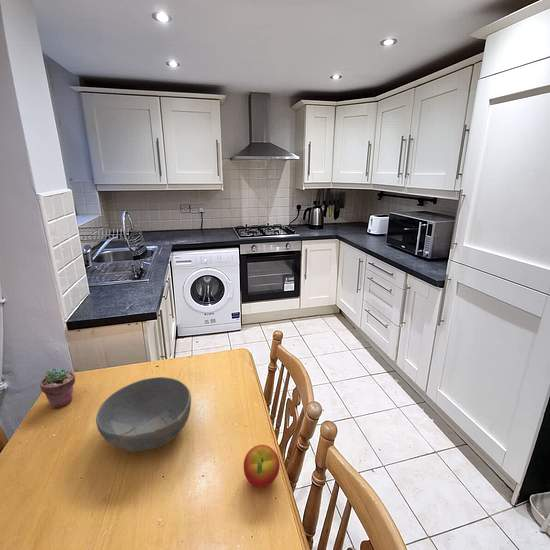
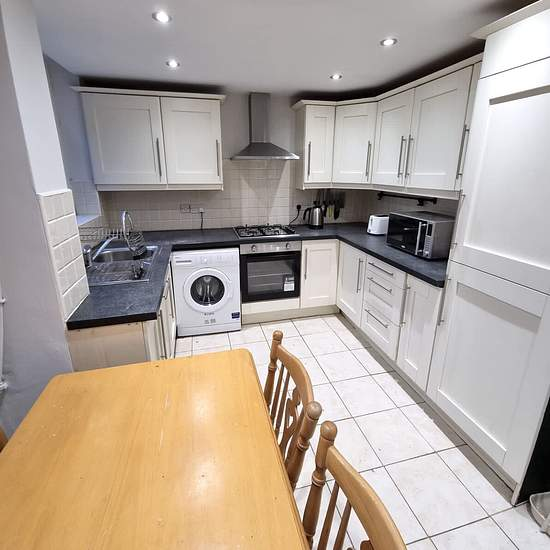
- bowl [95,376,192,452]
- potted succulent [39,366,76,409]
- apple [243,444,281,489]
